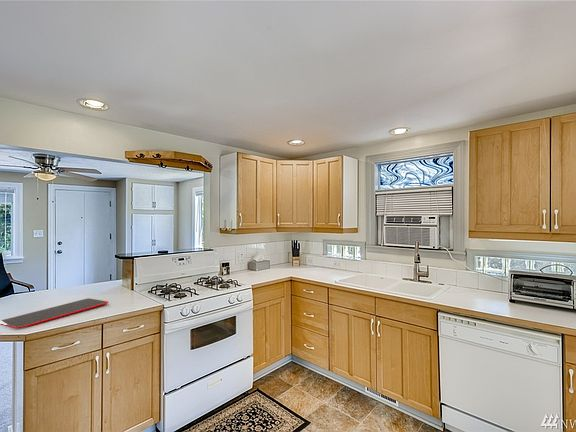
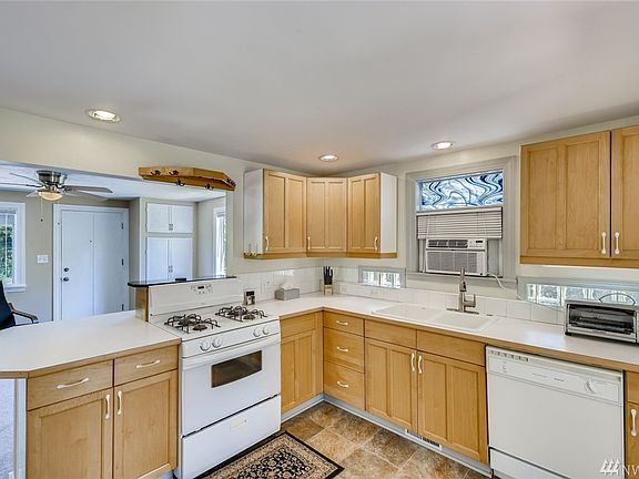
- cutting board [0,297,110,330]
